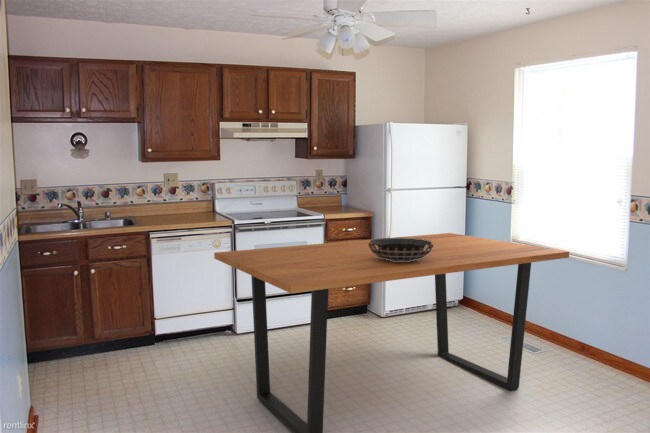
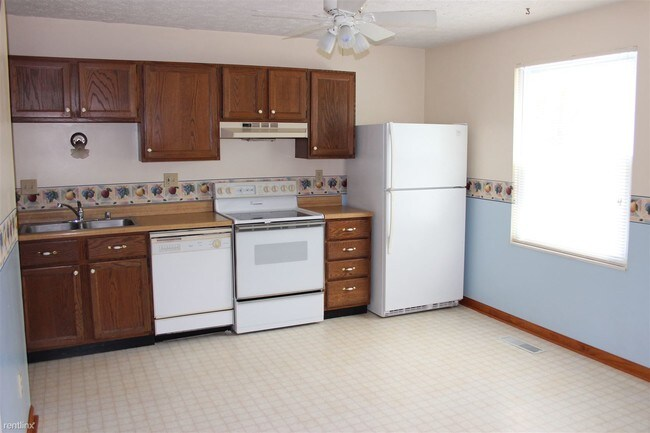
- decorative bowl [368,237,434,262]
- dining table [213,232,570,433]
